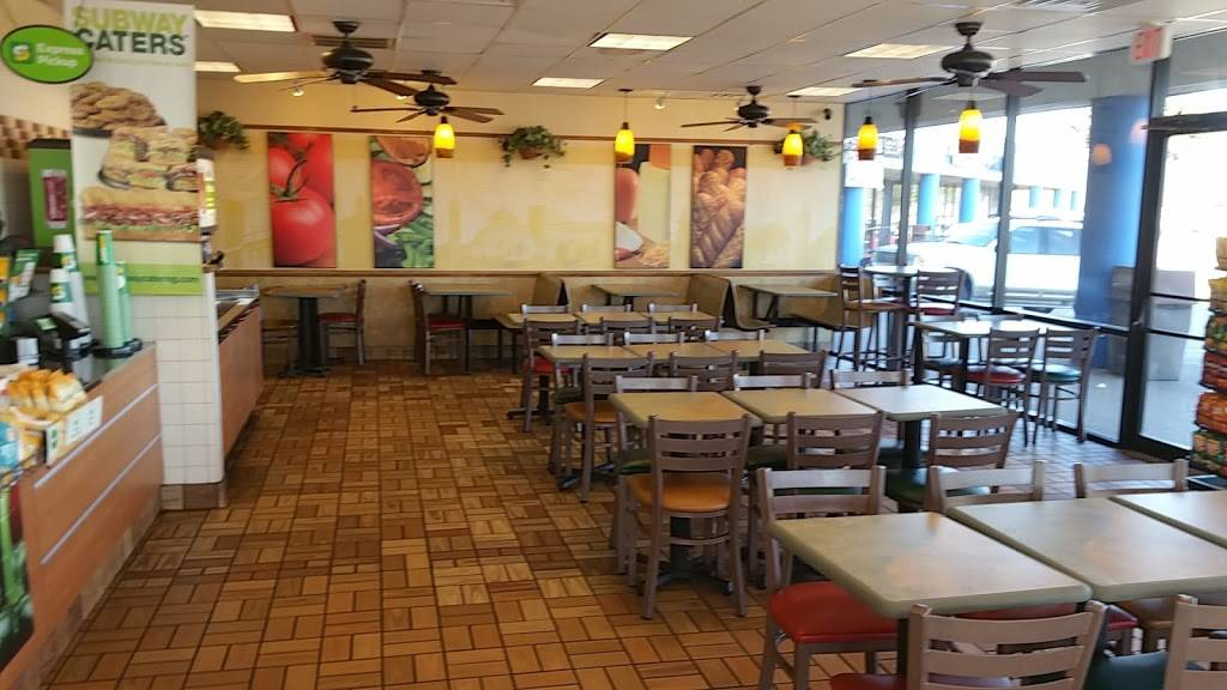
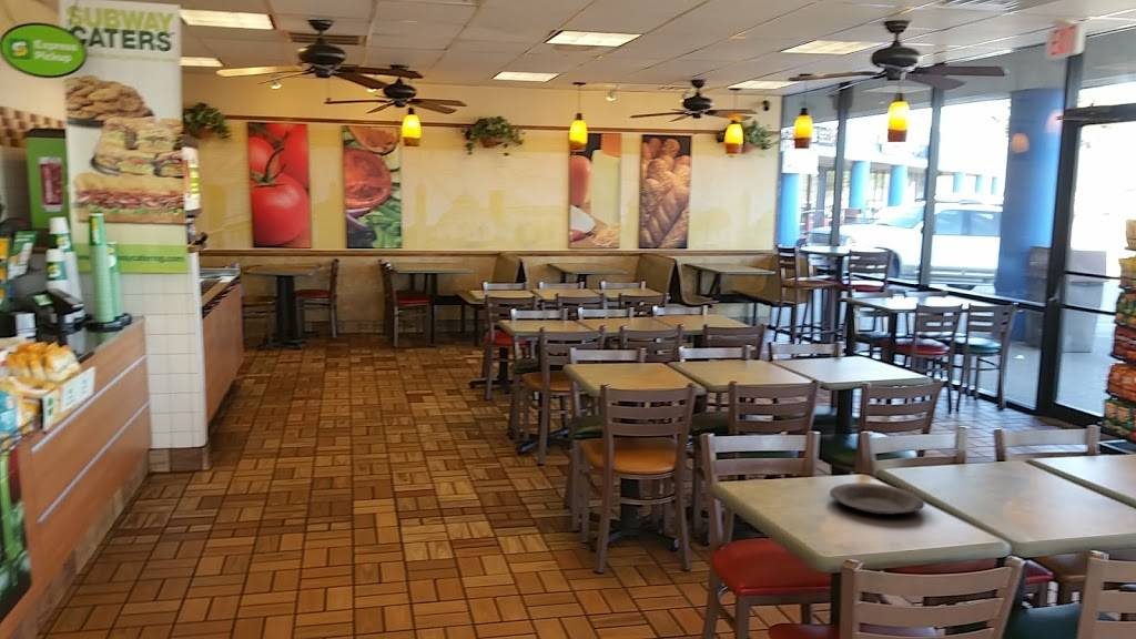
+ plate [829,481,926,516]
